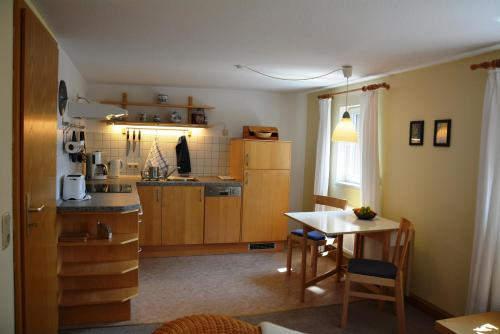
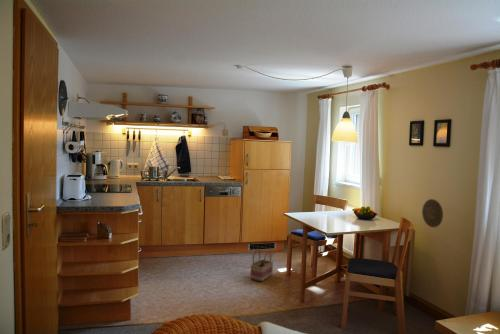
+ decorative plate [421,198,444,228]
+ basket [250,248,274,283]
